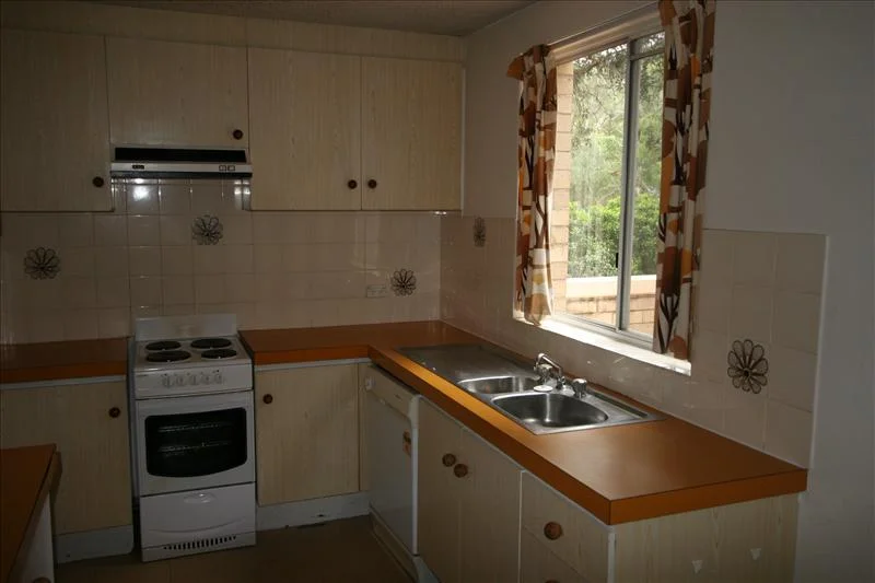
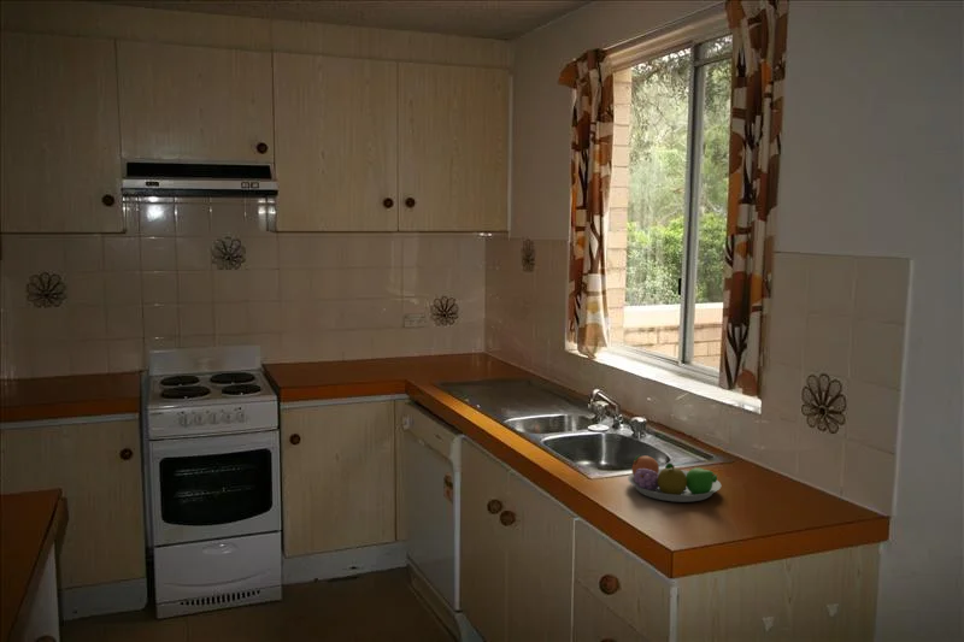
+ fruit bowl [627,454,722,503]
